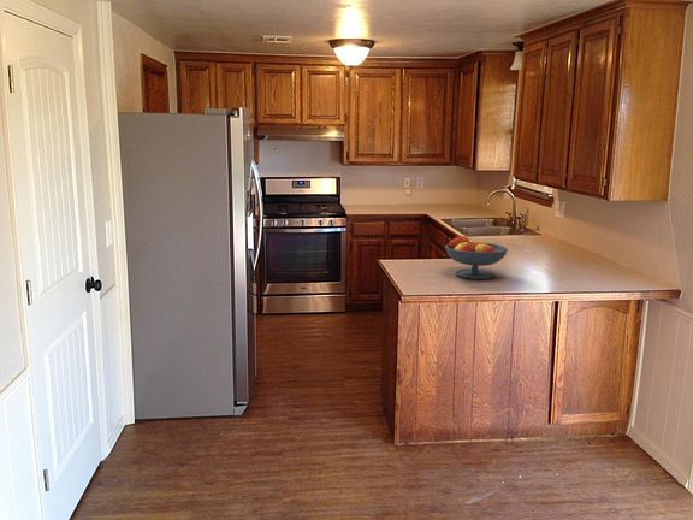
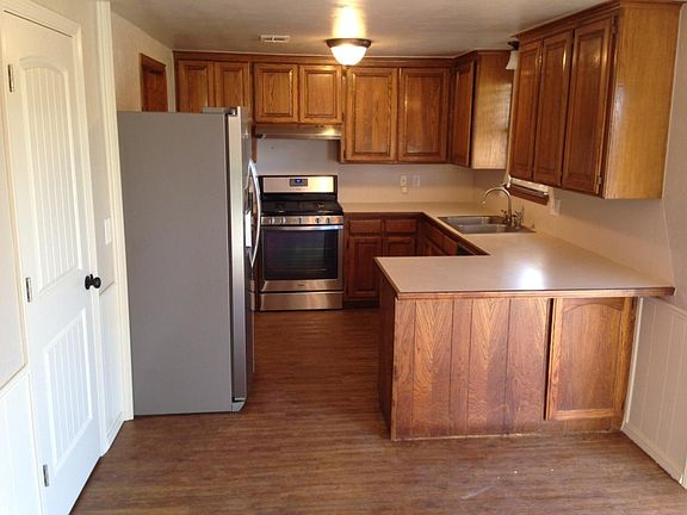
- fruit bowl [444,235,509,280]
